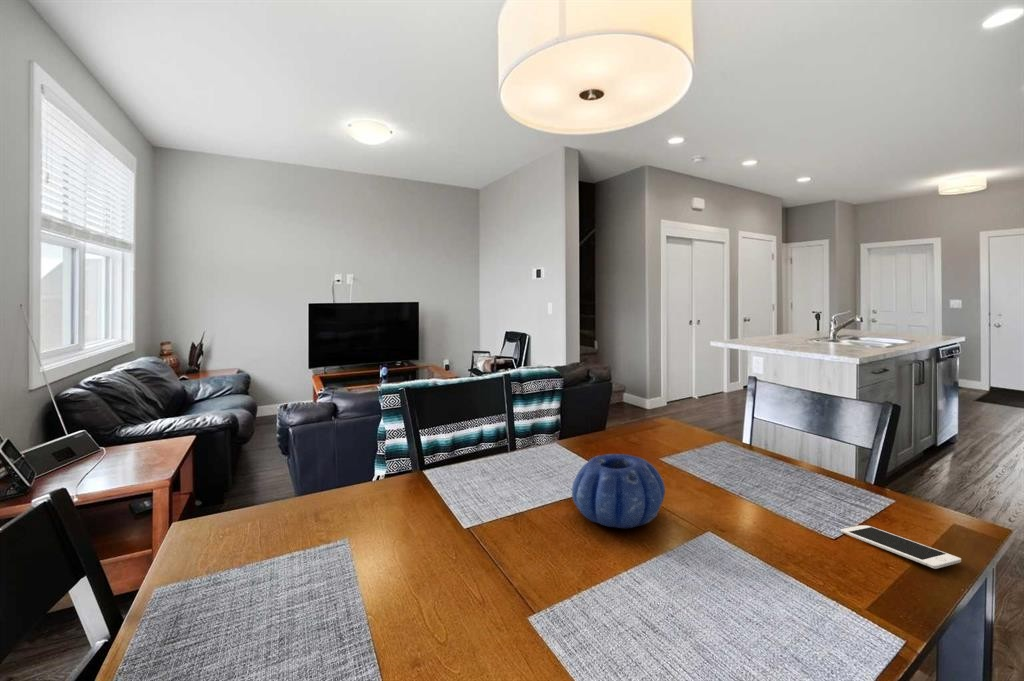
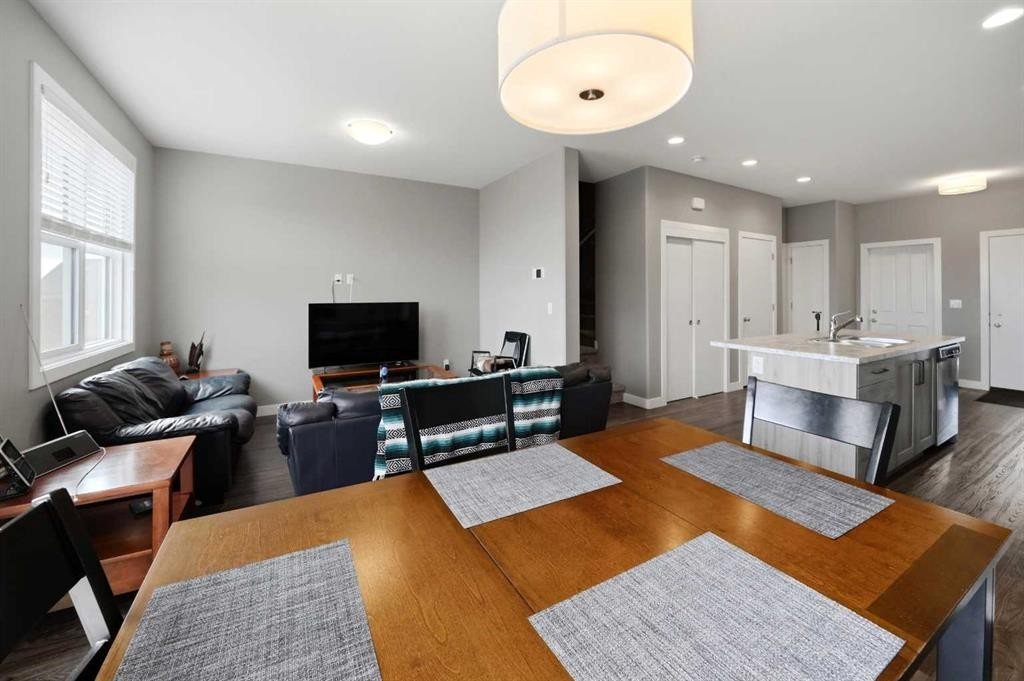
- cell phone [840,525,962,570]
- decorative bowl [571,453,666,529]
